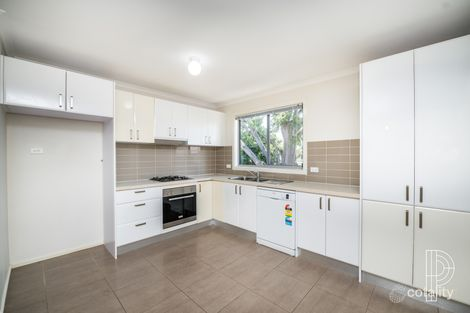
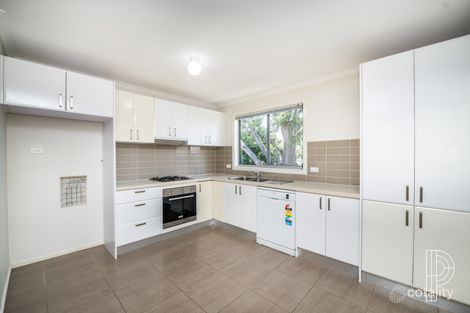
+ calendar [59,168,88,209]
